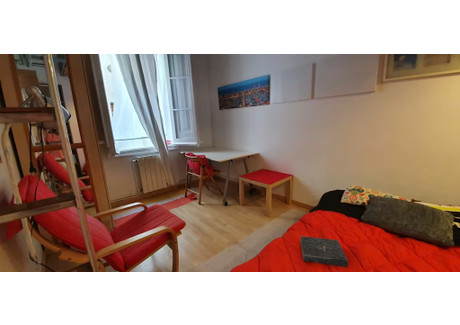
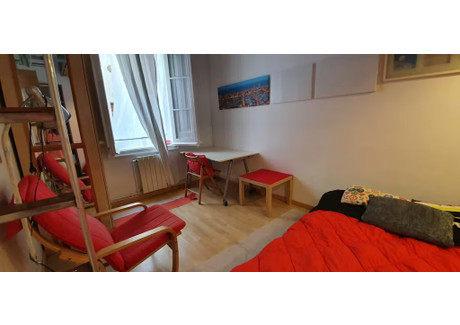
- book [299,235,349,268]
